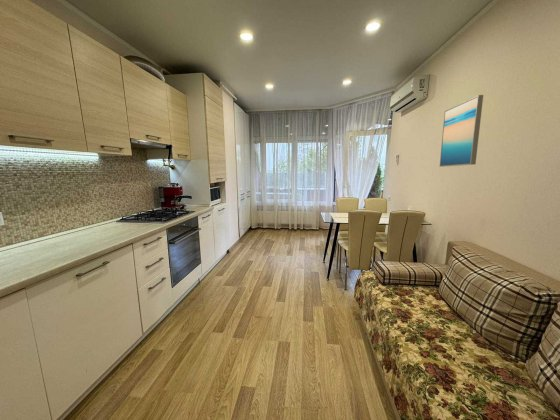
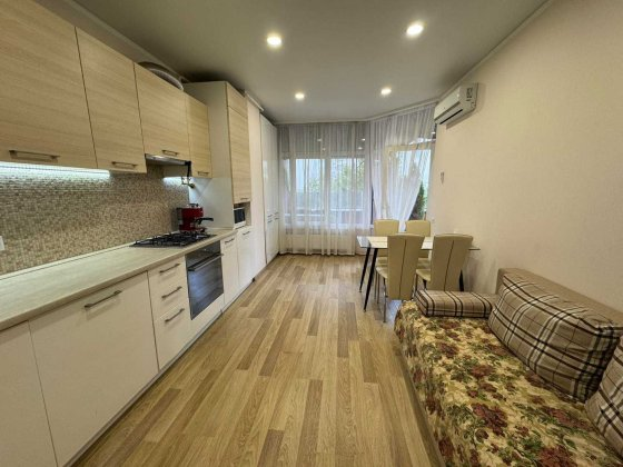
- wall art [439,94,484,168]
